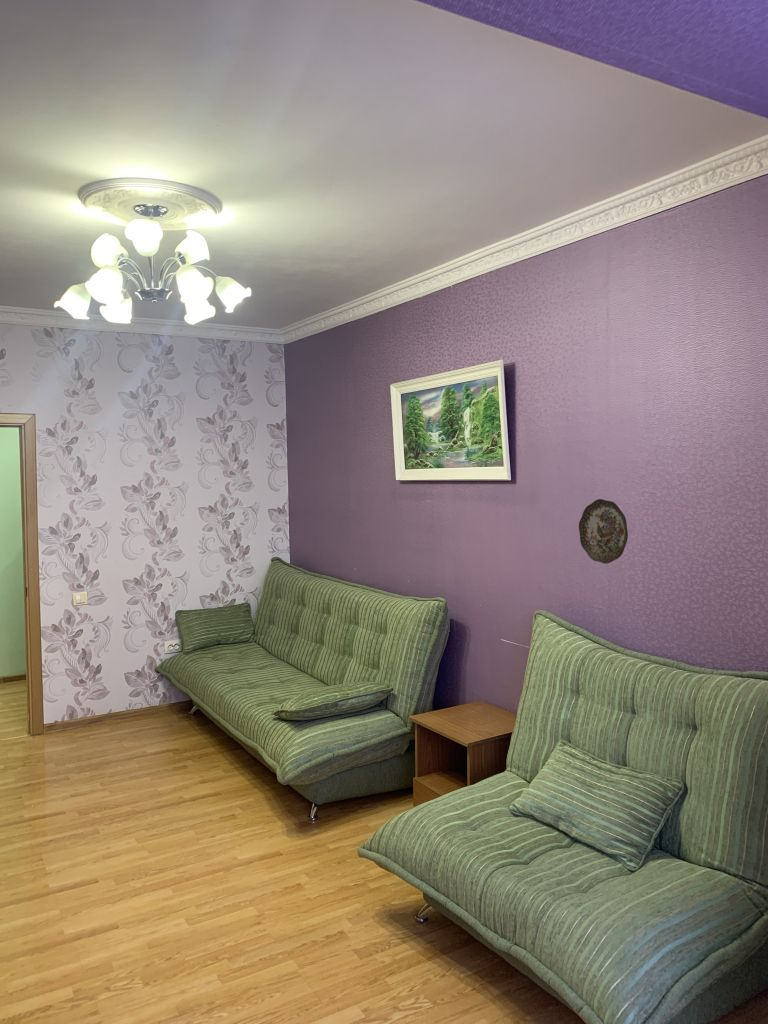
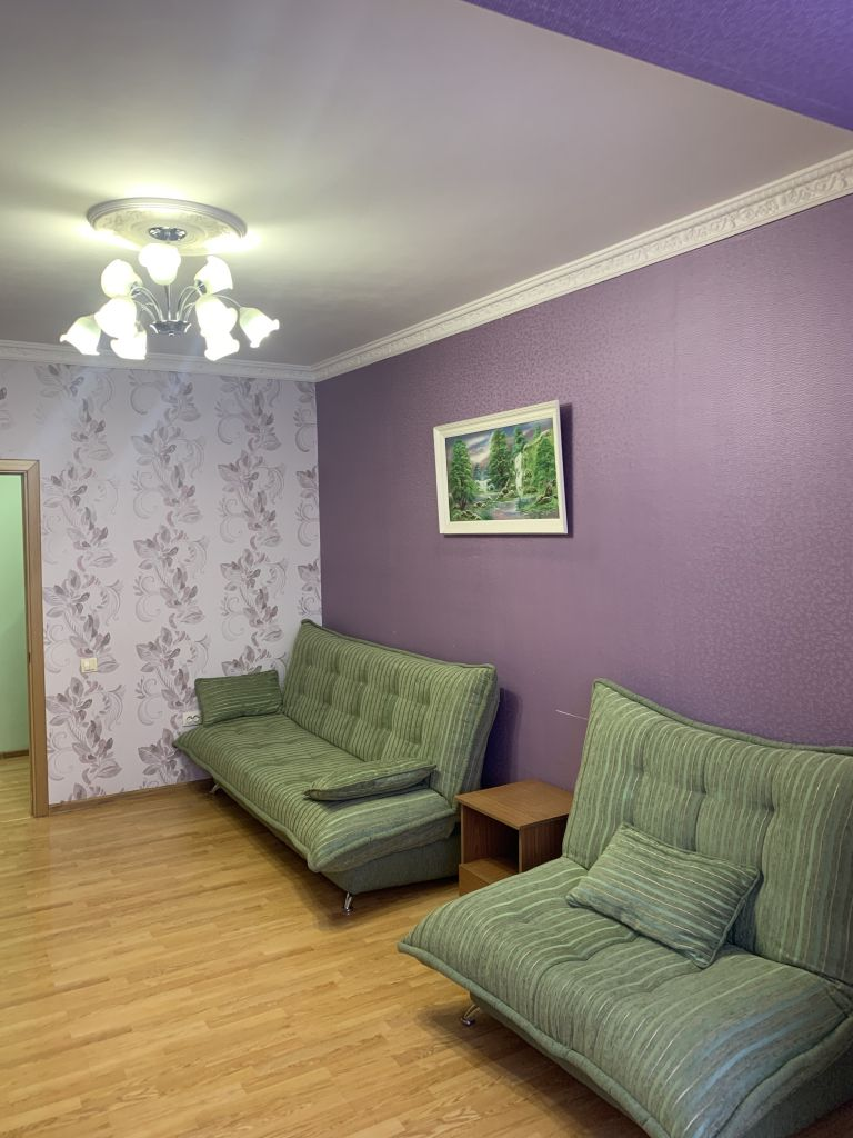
- decorative plate [578,498,629,565]
